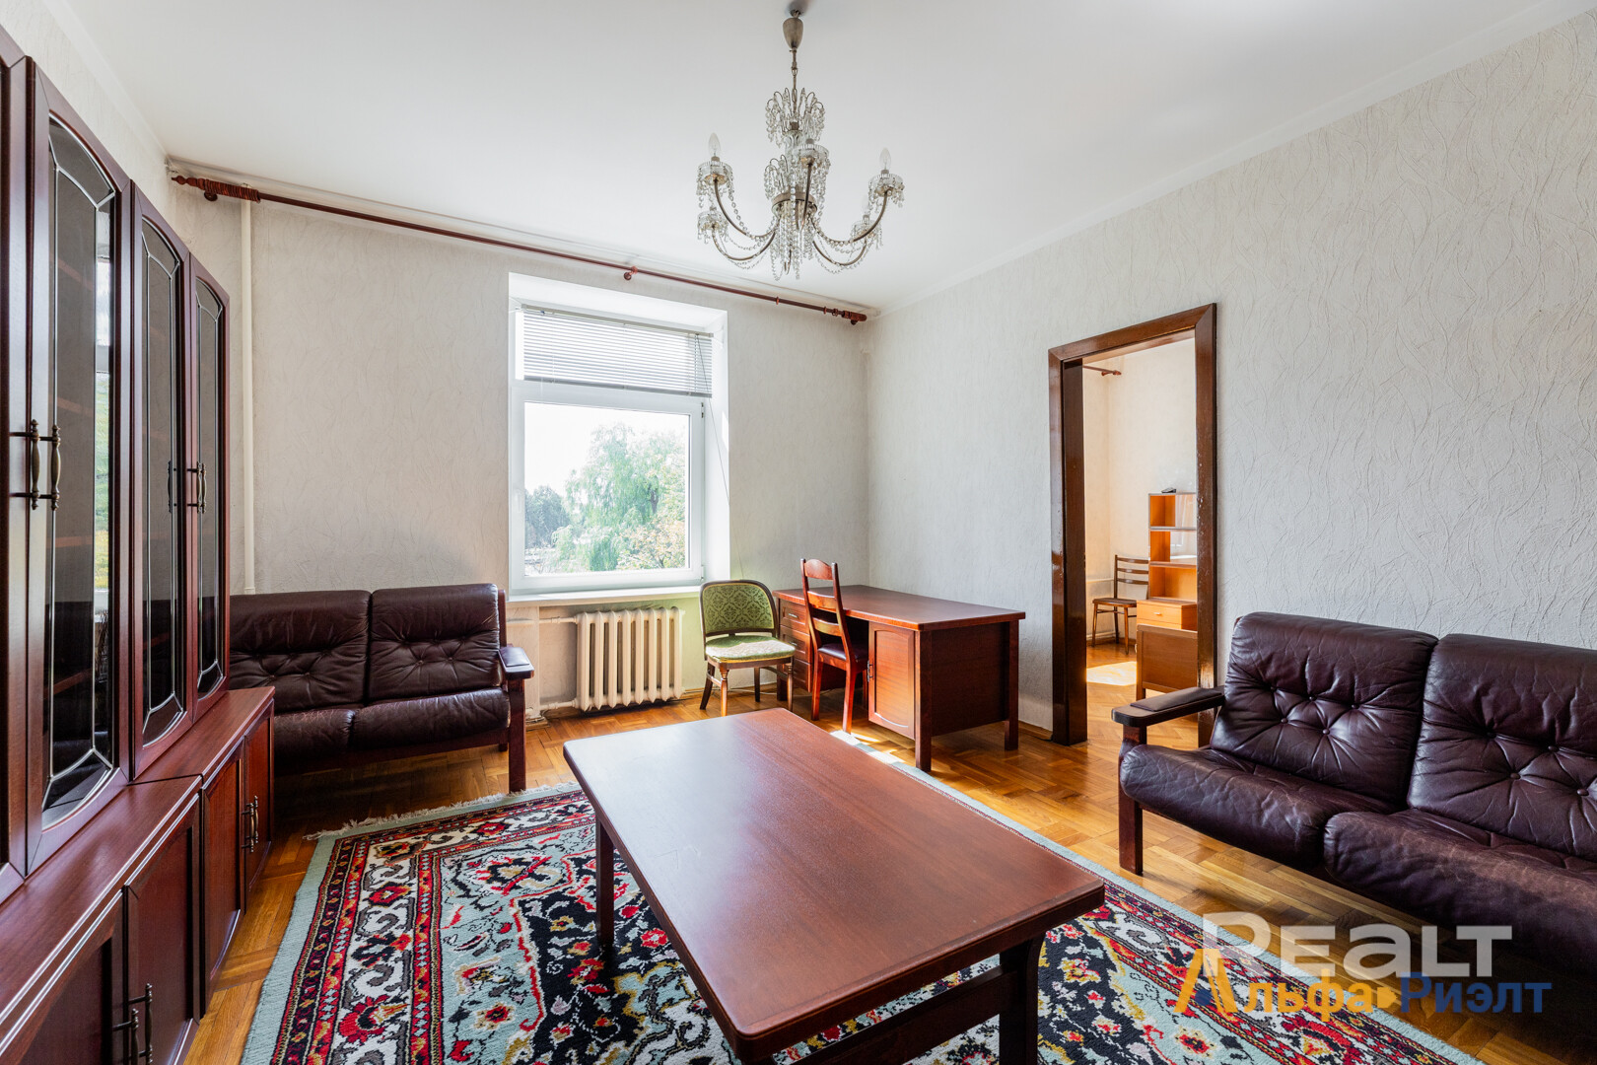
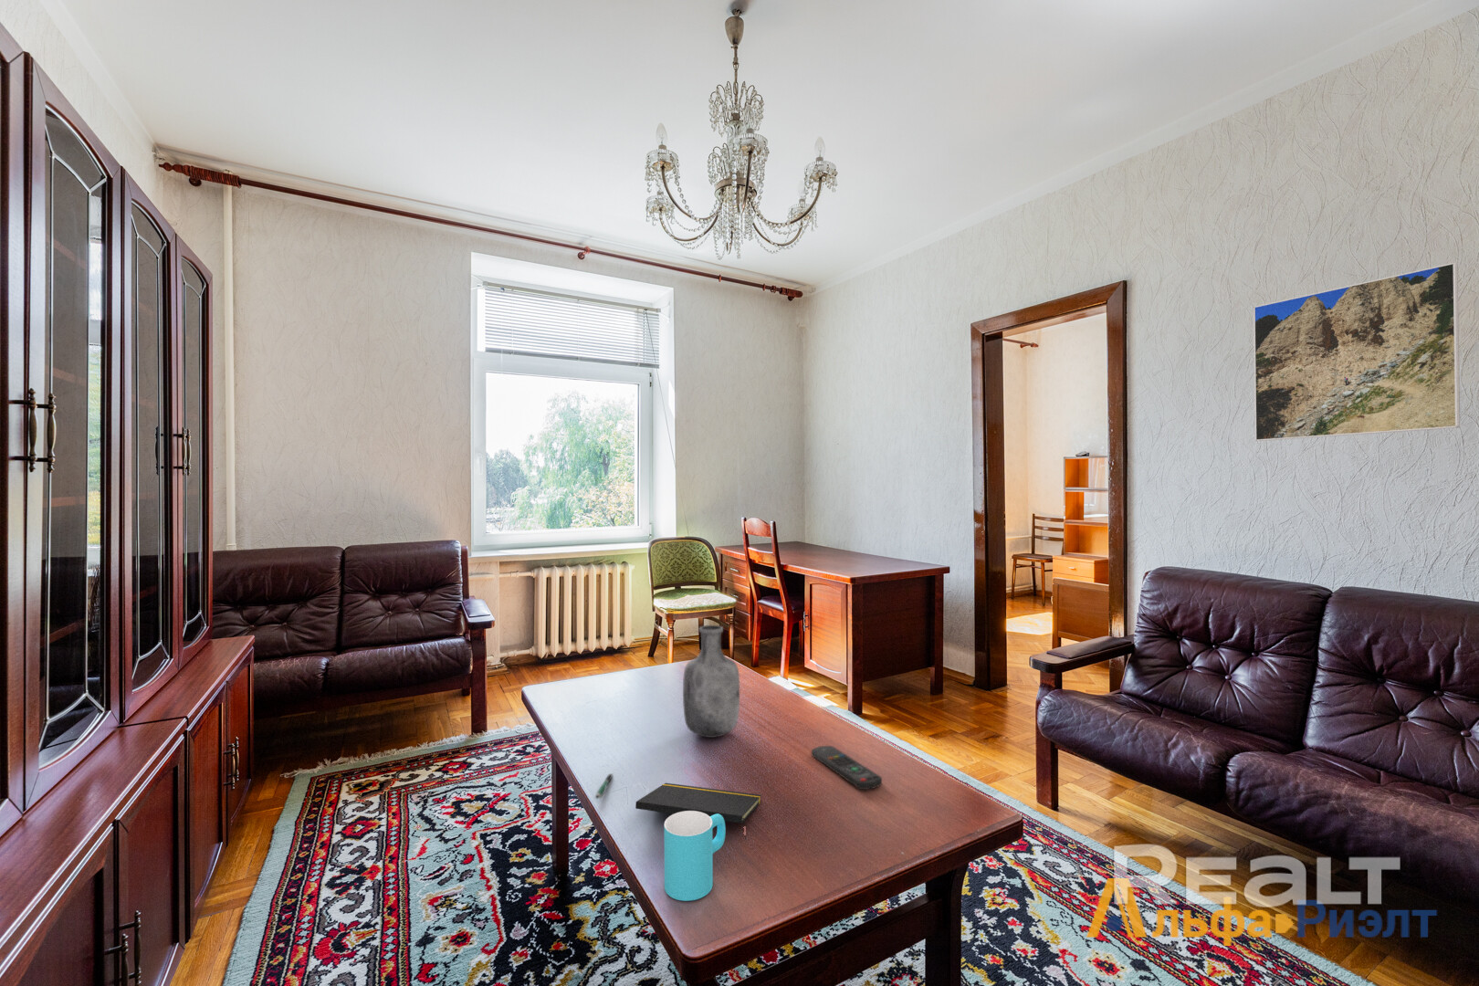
+ cup [664,811,726,902]
+ vase [682,624,741,738]
+ remote control [811,745,883,790]
+ notepad [635,782,762,840]
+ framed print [1252,262,1460,442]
+ pen [594,773,614,800]
